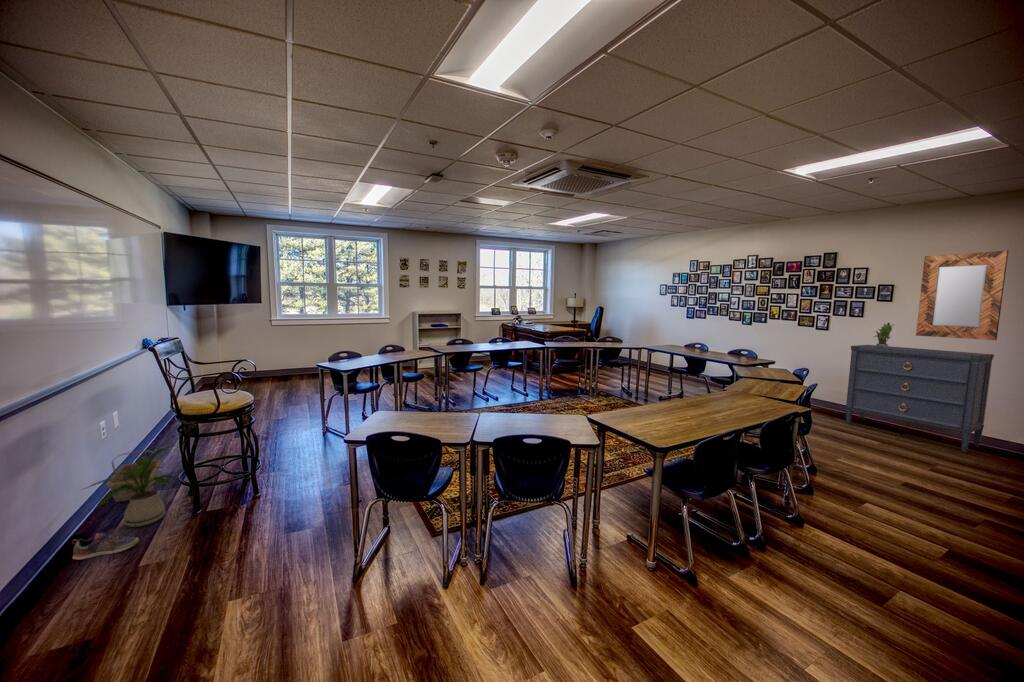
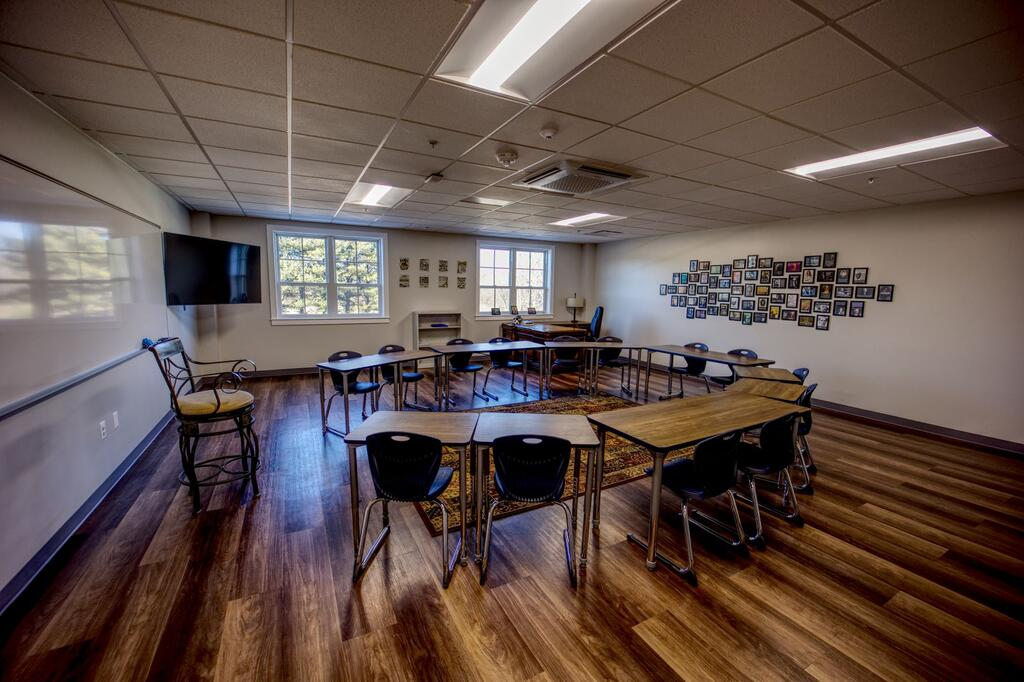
- sneaker [71,532,140,561]
- basket [105,449,162,503]
- house plant [80,444,178,528]
- dresser [844,344,995,453]
- potted plant [872,322,895,347]
- home mirror [915,250,1009,341]
